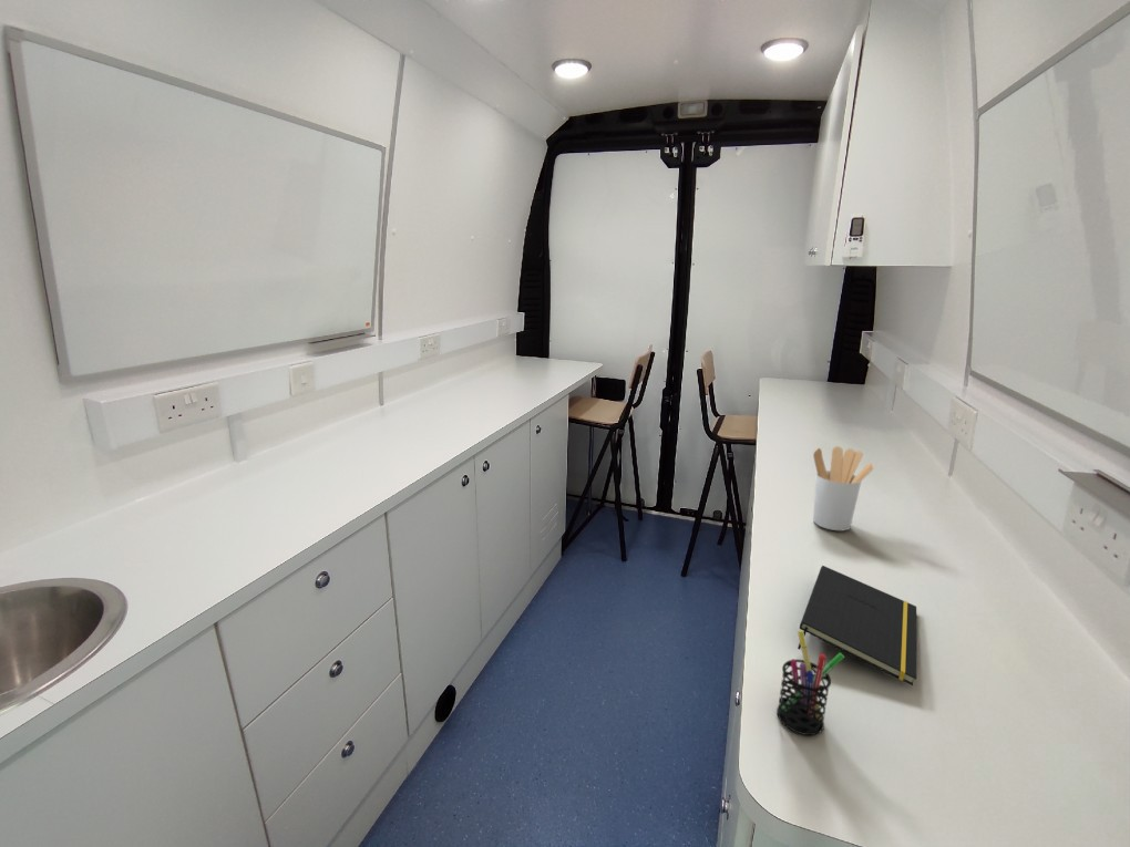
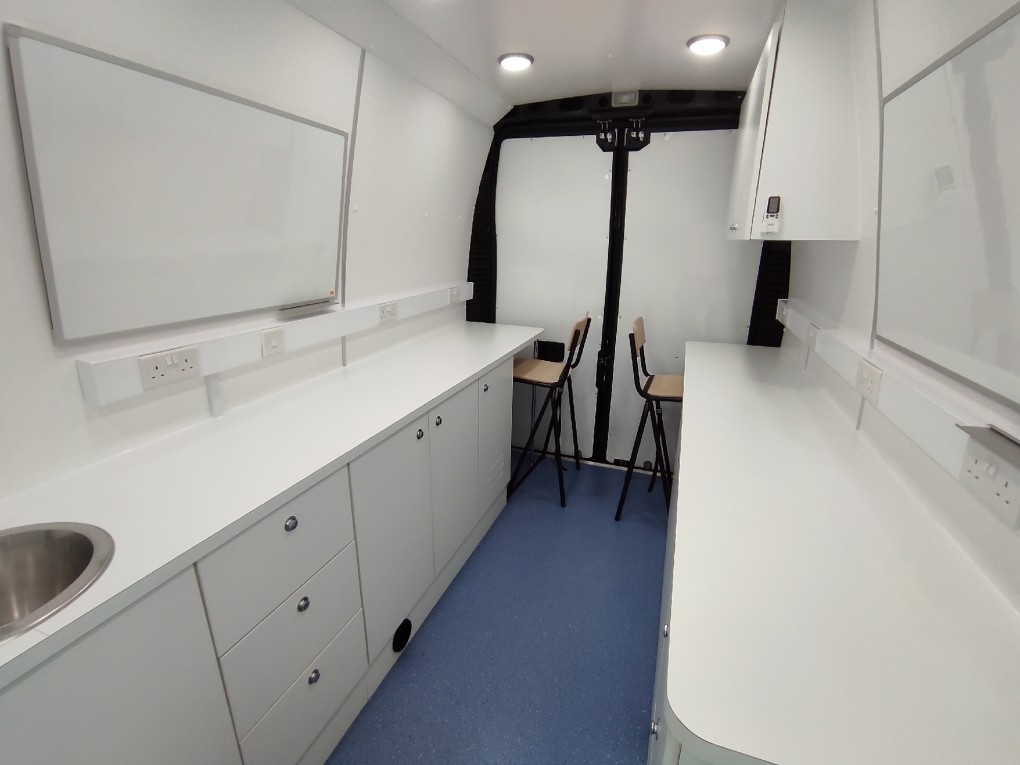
- pen holder [775,629,846,736]
- utensil holder [812,445,874,531]
- notepad [797,565,917,686]
